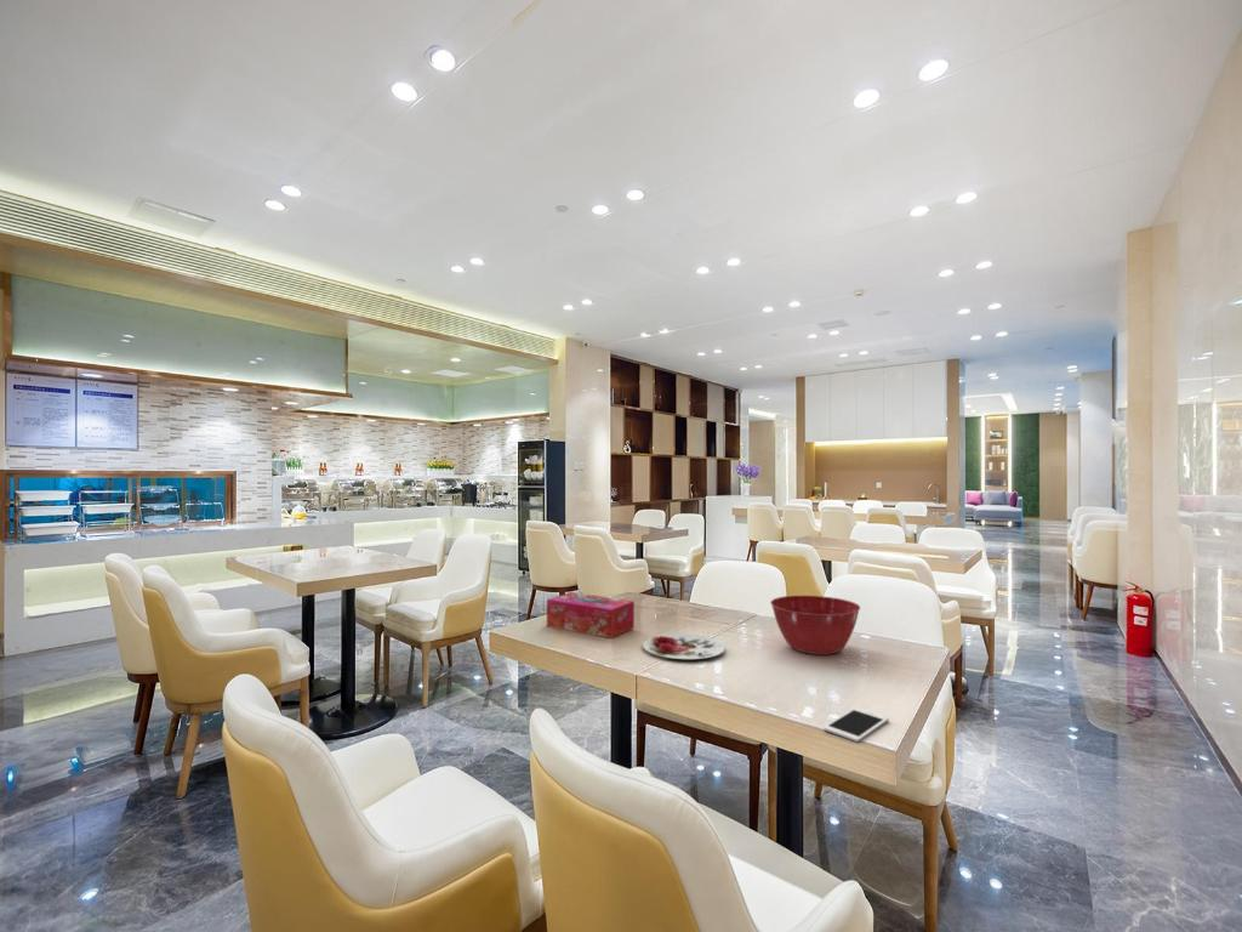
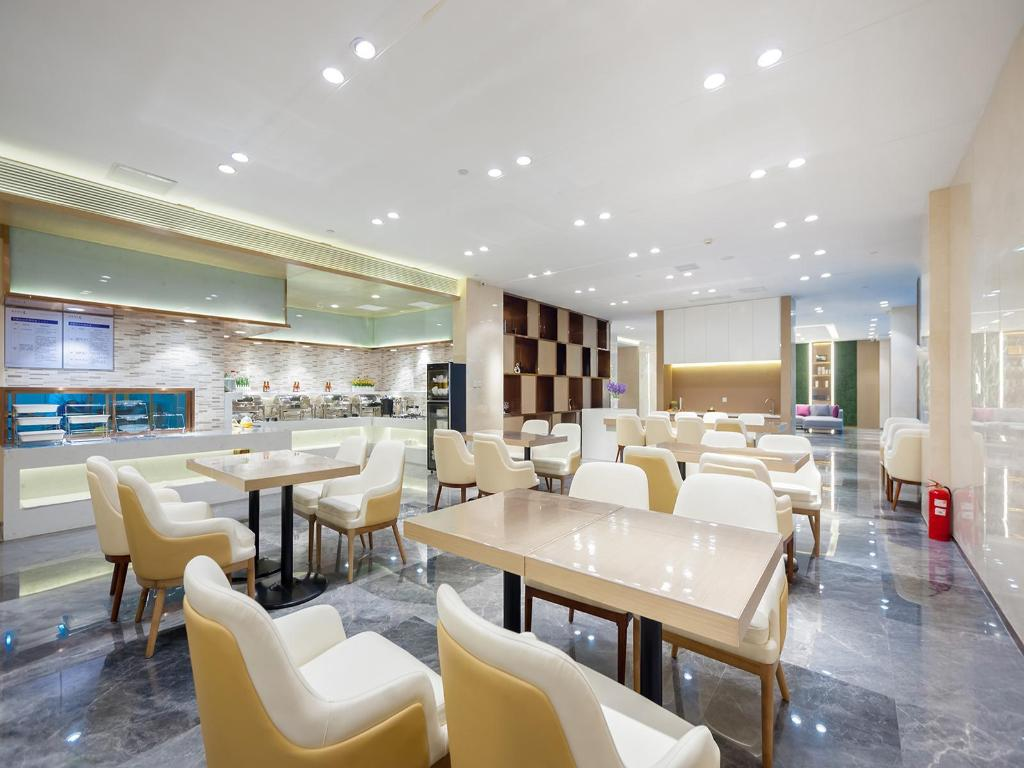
- mixing bowl [769,595,861,657]
- cell phone [822,706,890,743]
- tissue box [546,591,636,640]
- plate [642,632,727,660]
